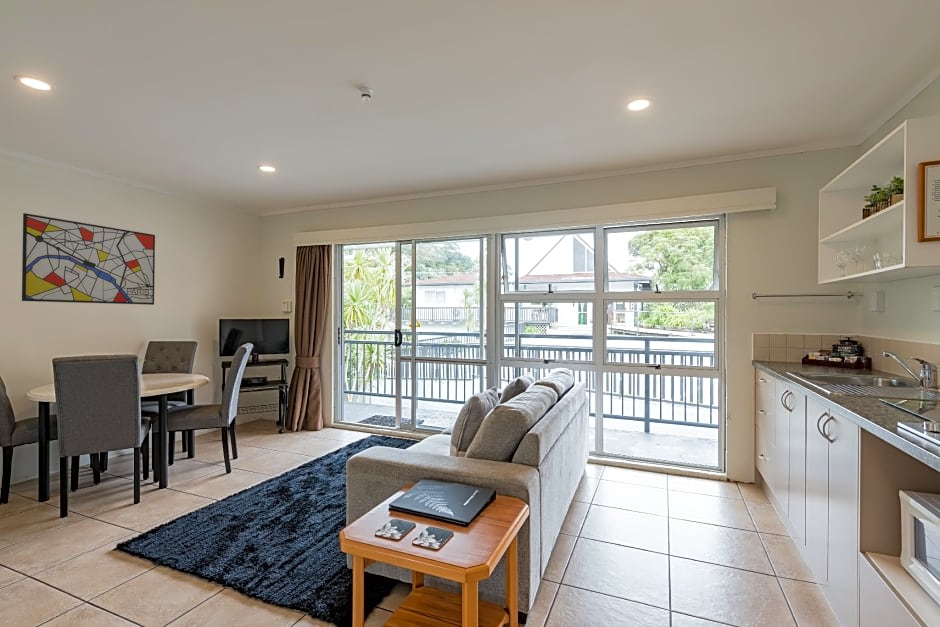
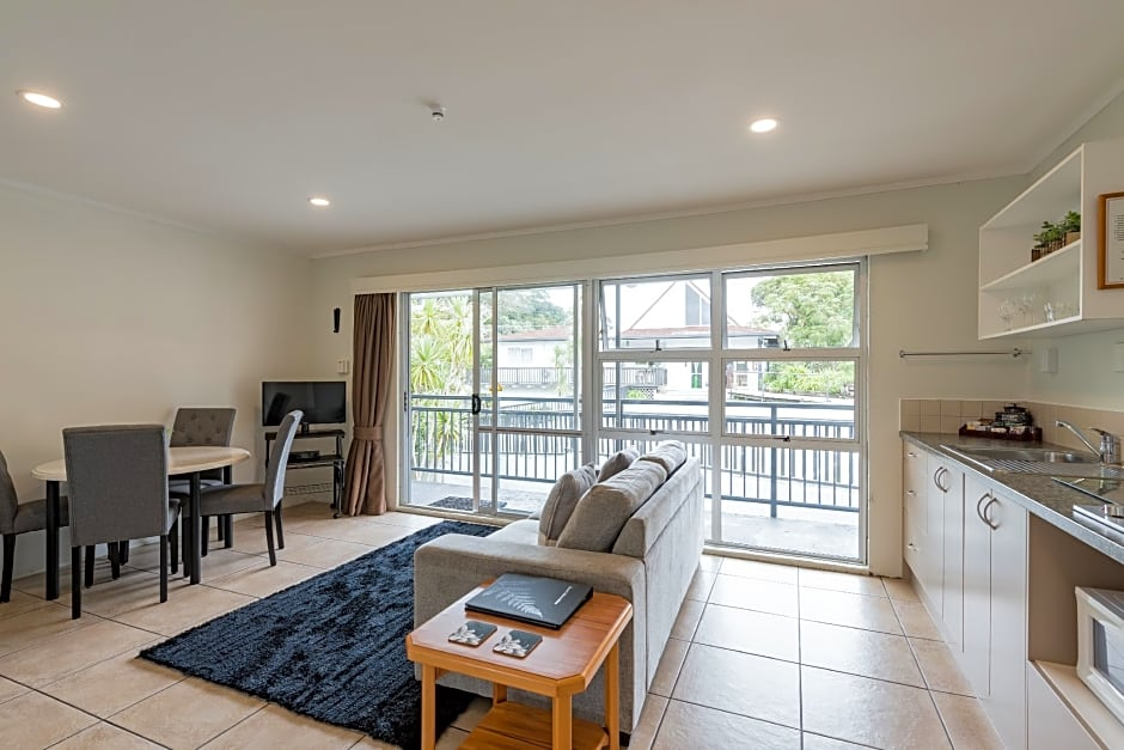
- wall art [21,212,156,306]
